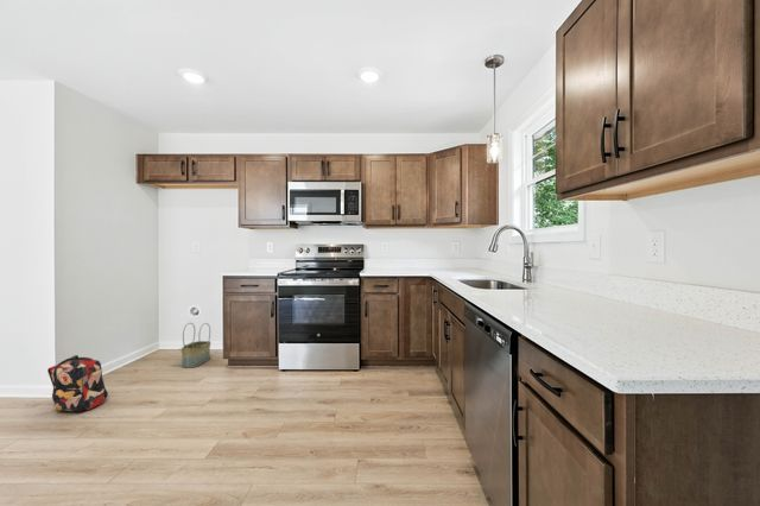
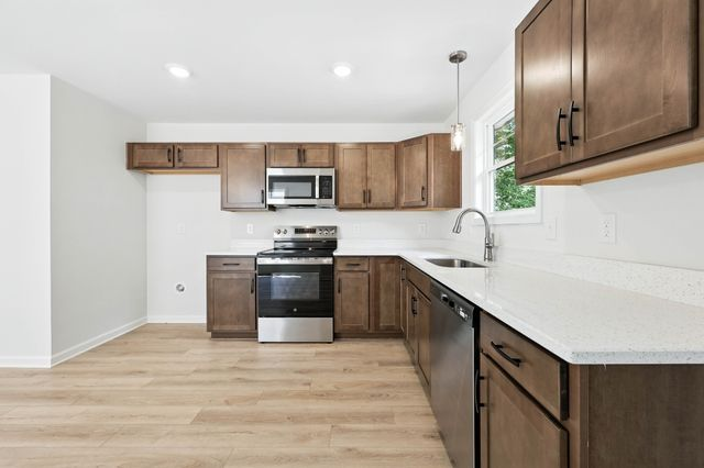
- basket [180,322,211,368]
- backpack [46,354,109,413]
